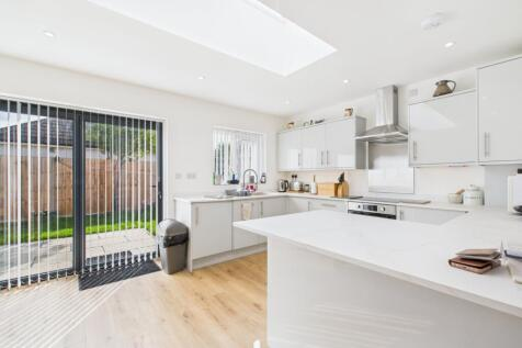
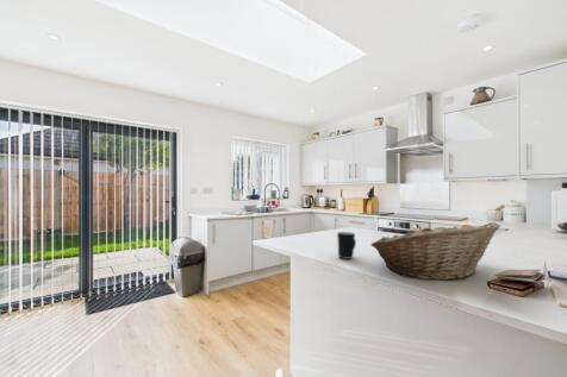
+ mug [336,231,357,260]
+ fruit basket [370,221,501,282]
